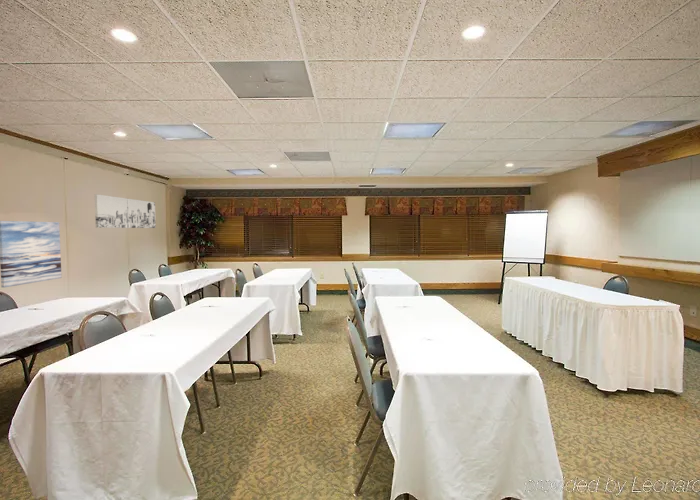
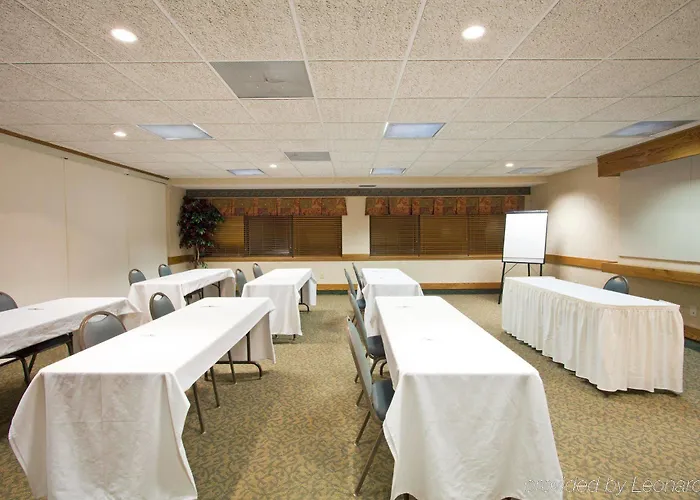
- wall art [94,193,157,229]
- wall art [0,220,63,288]
